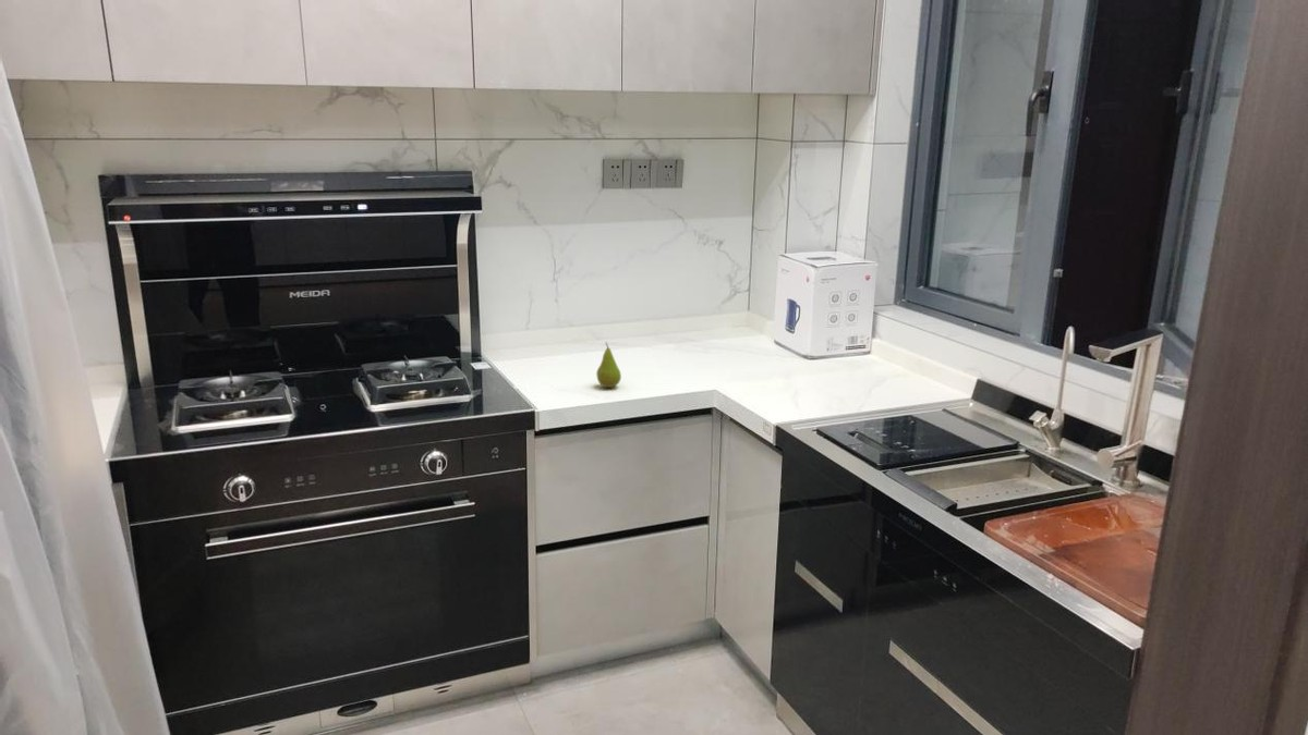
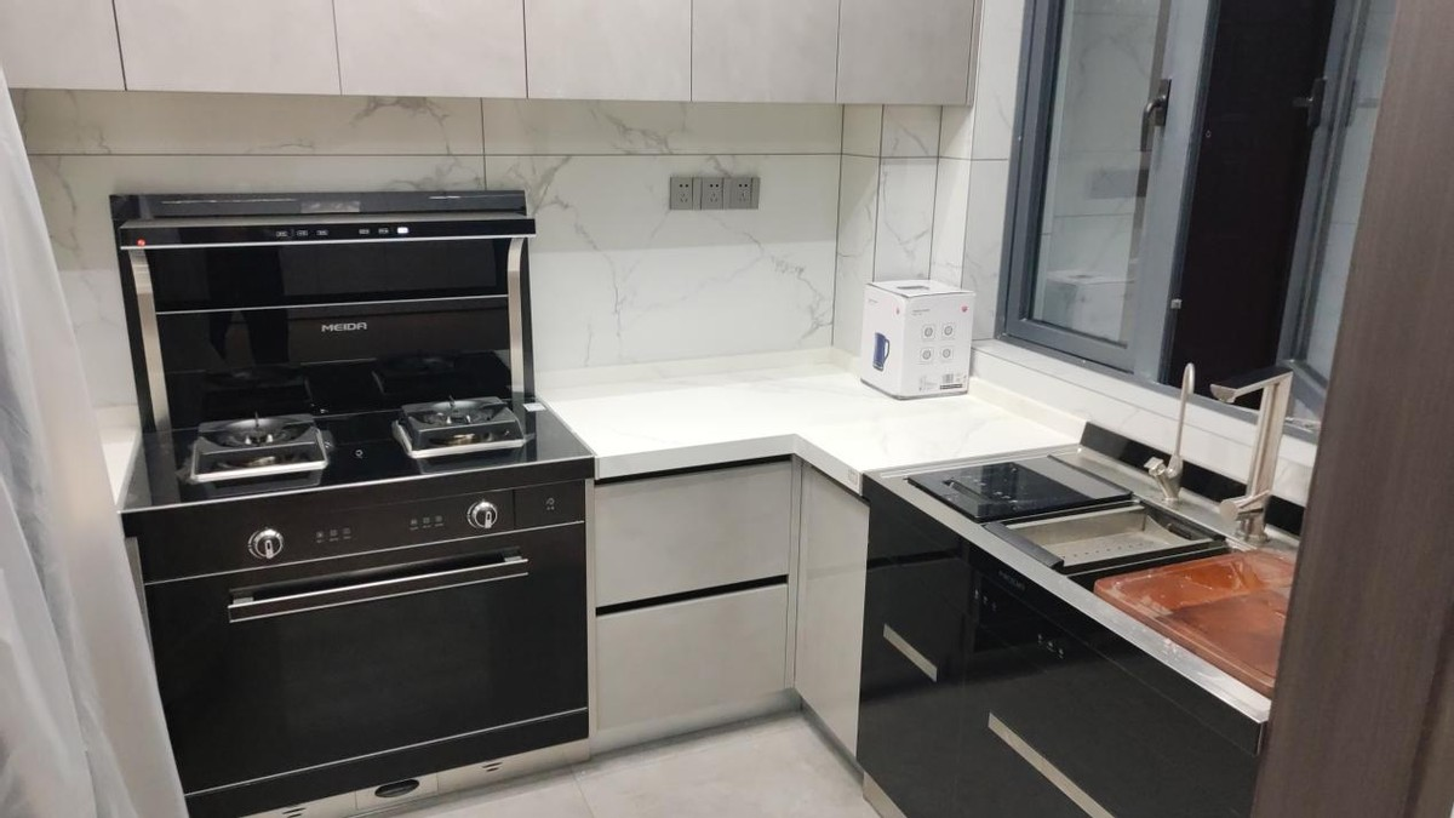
- fruit [595,342,622,389]
